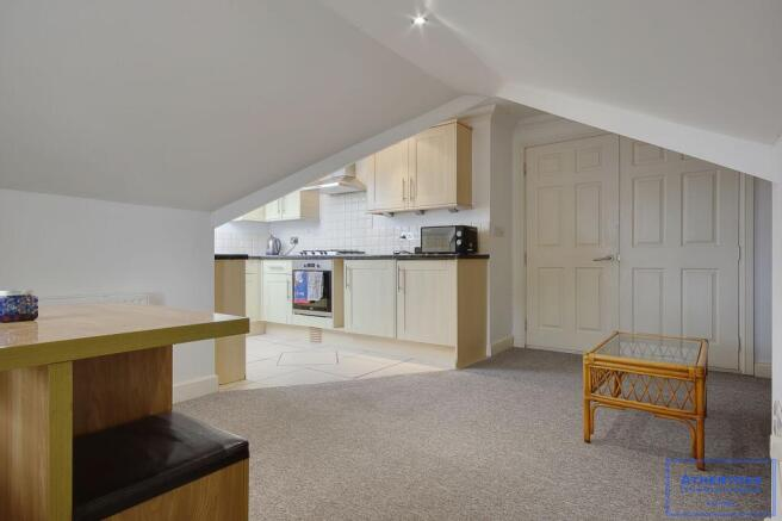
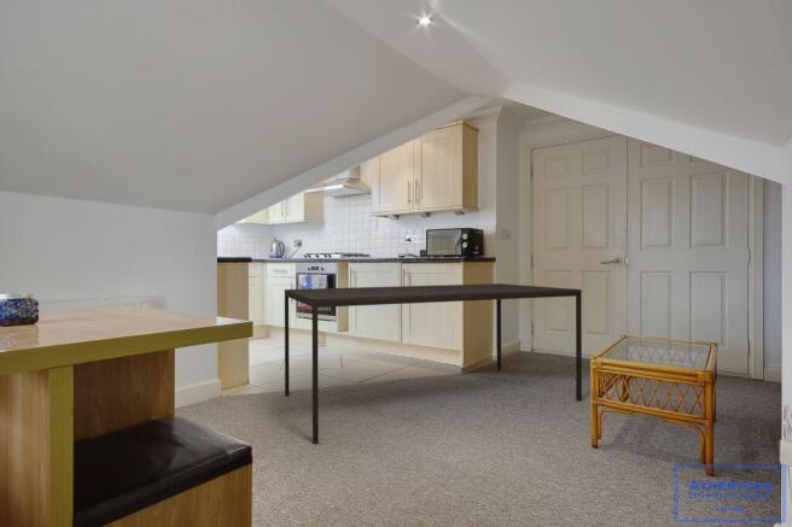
+ dining table [284,282,583,445]
